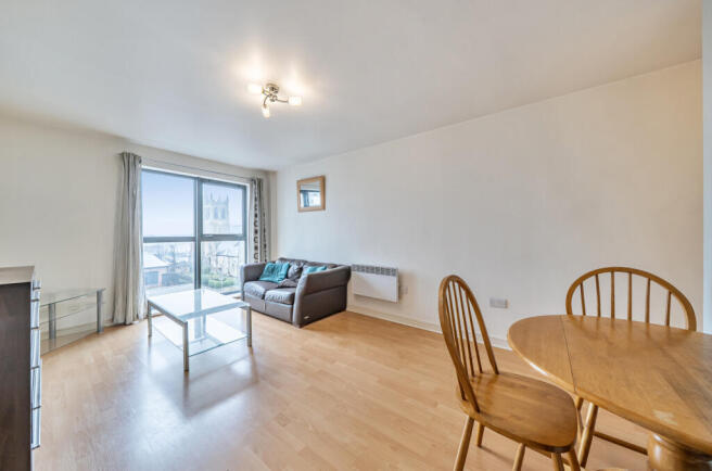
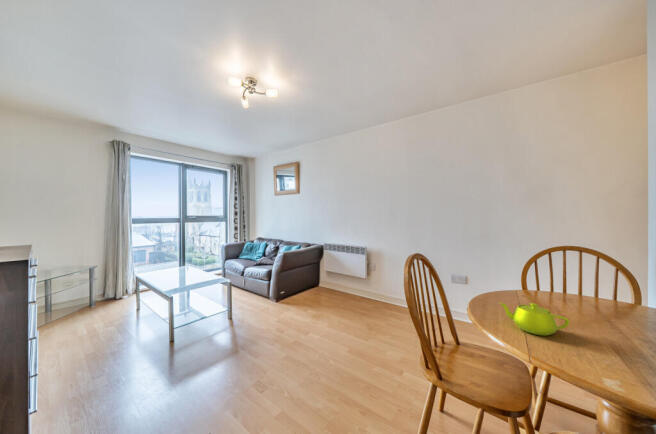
+ teapot [498,302,570,336]
